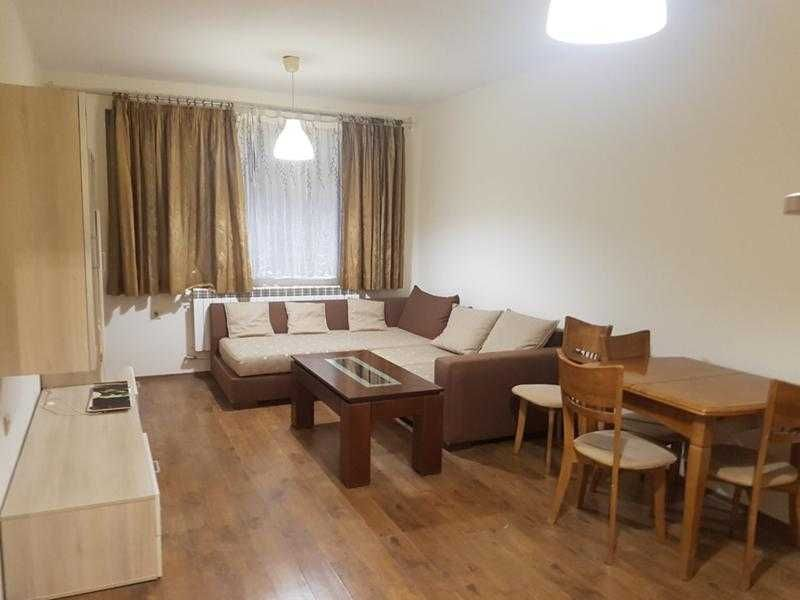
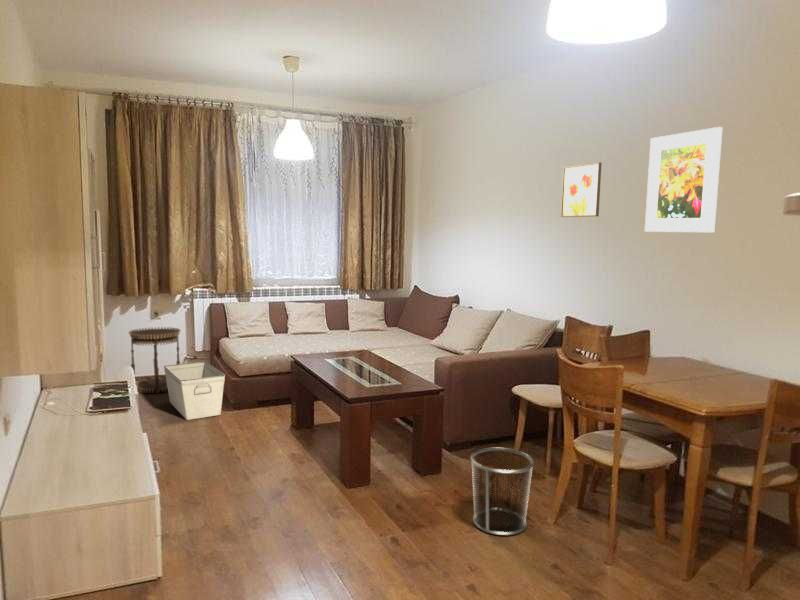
+ side table [128,326,182,395]
+ wall art [560,161,602,218]
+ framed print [644,126,723,233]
+ waste bin [469,447,535,536]
+ storage bin [163,361,226,421]
